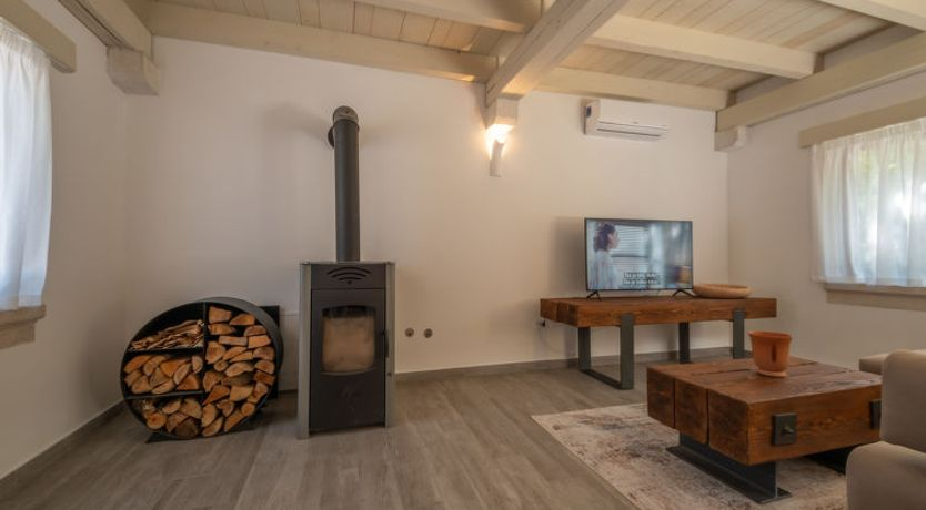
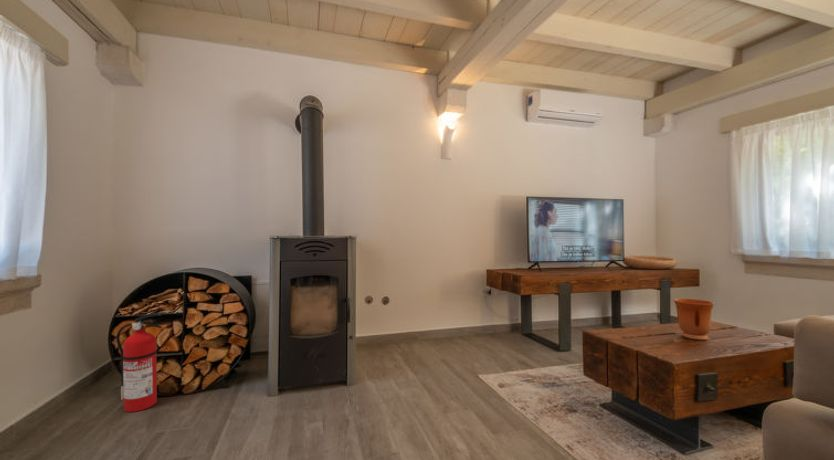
+ fire extinguisher [115,312,163,413]
